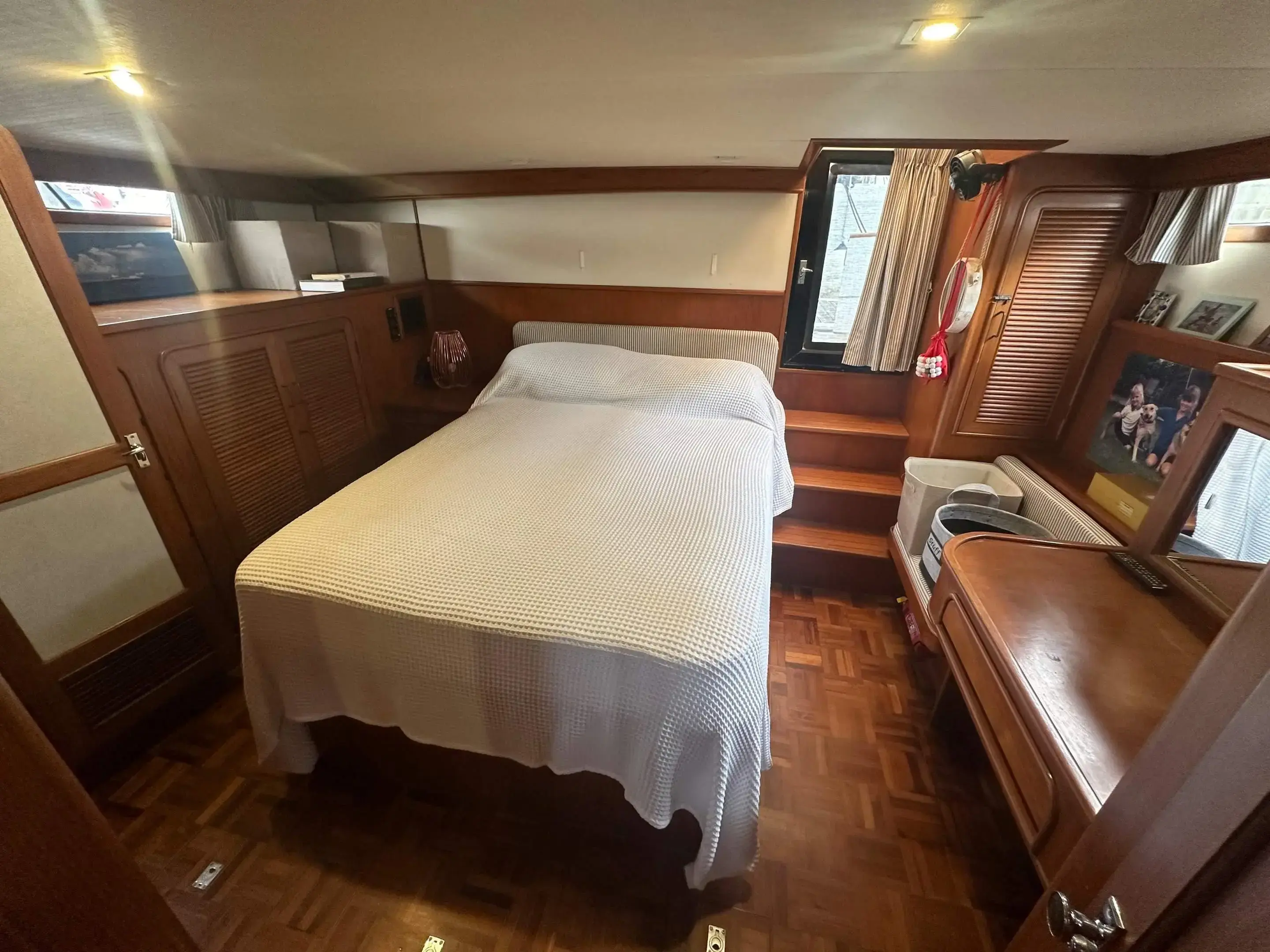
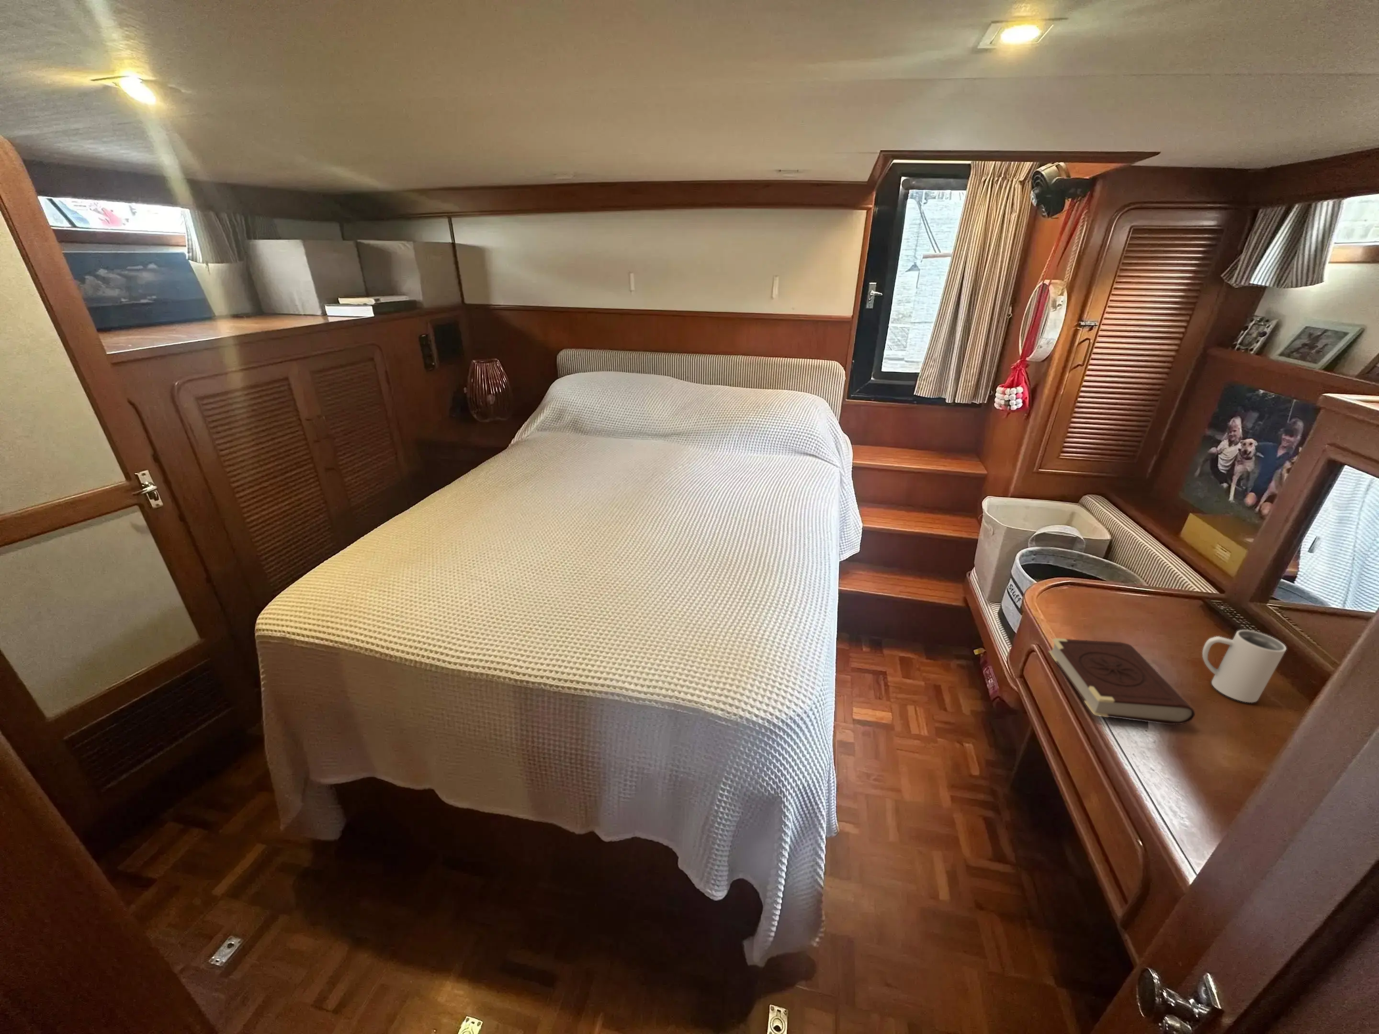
+ book [1048,638,1195,726]
+ mug [1202,630,1287,703]
